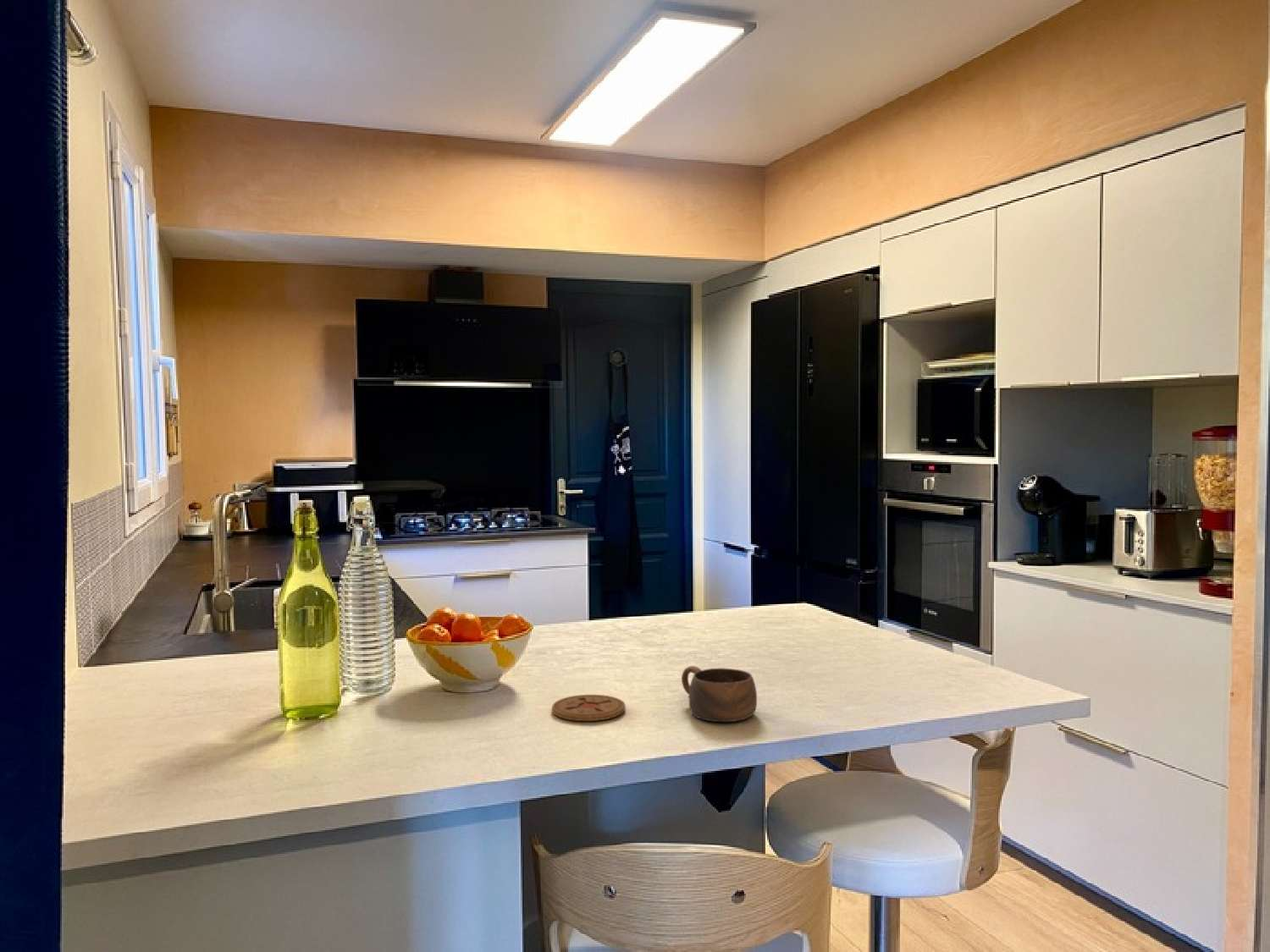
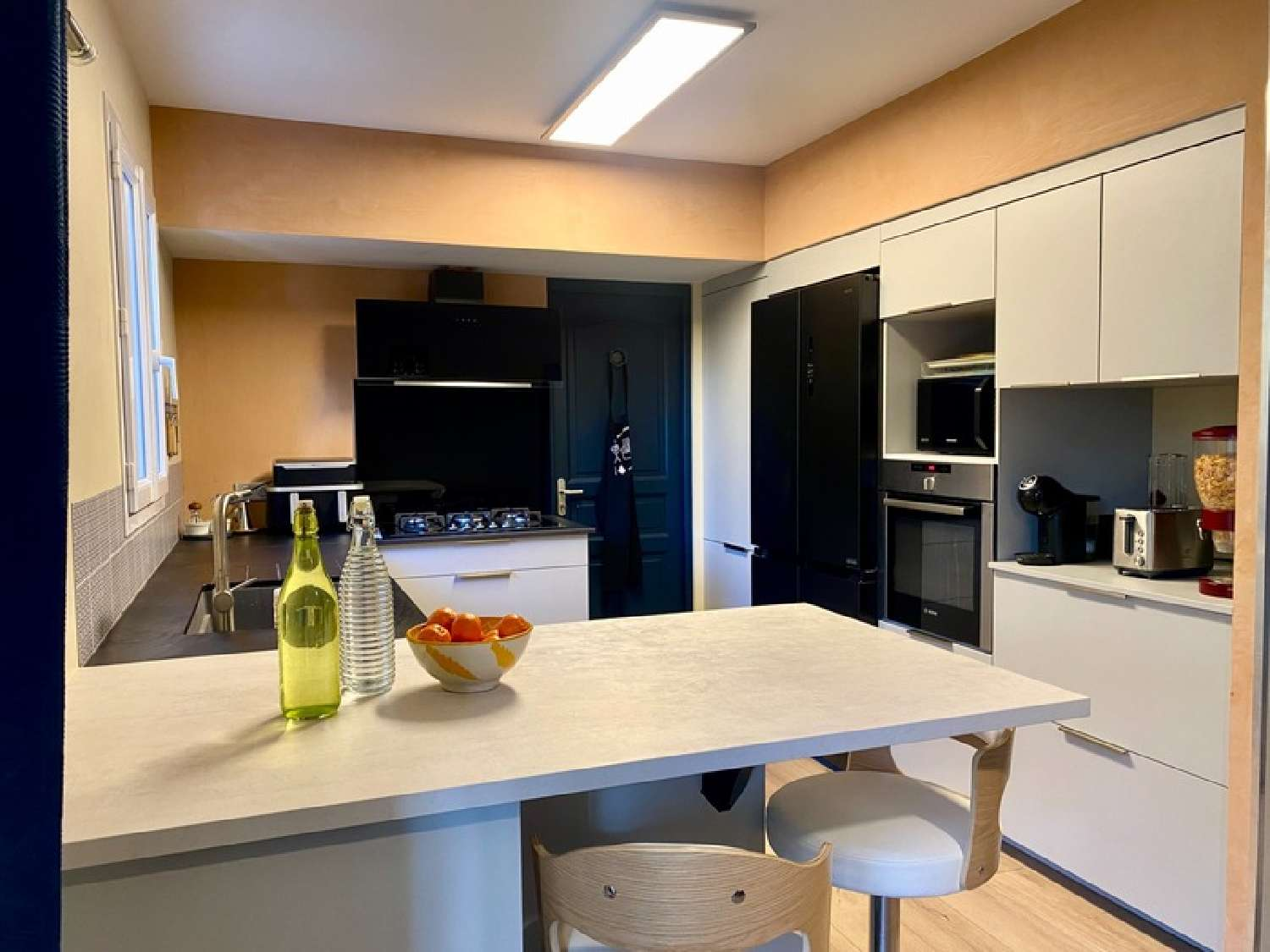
- coaster [551,694,627,722]
- cup [681,665,758,723]
